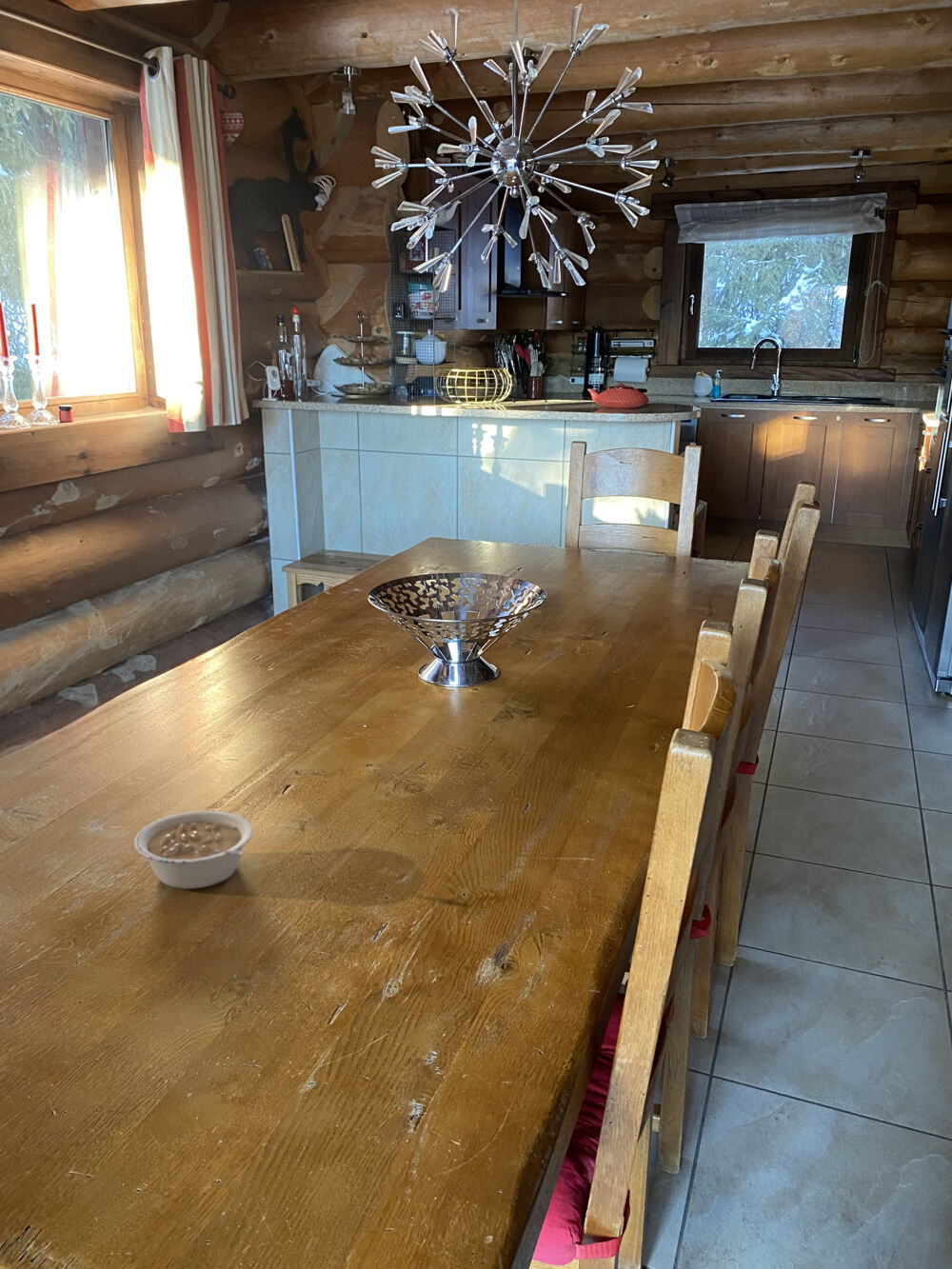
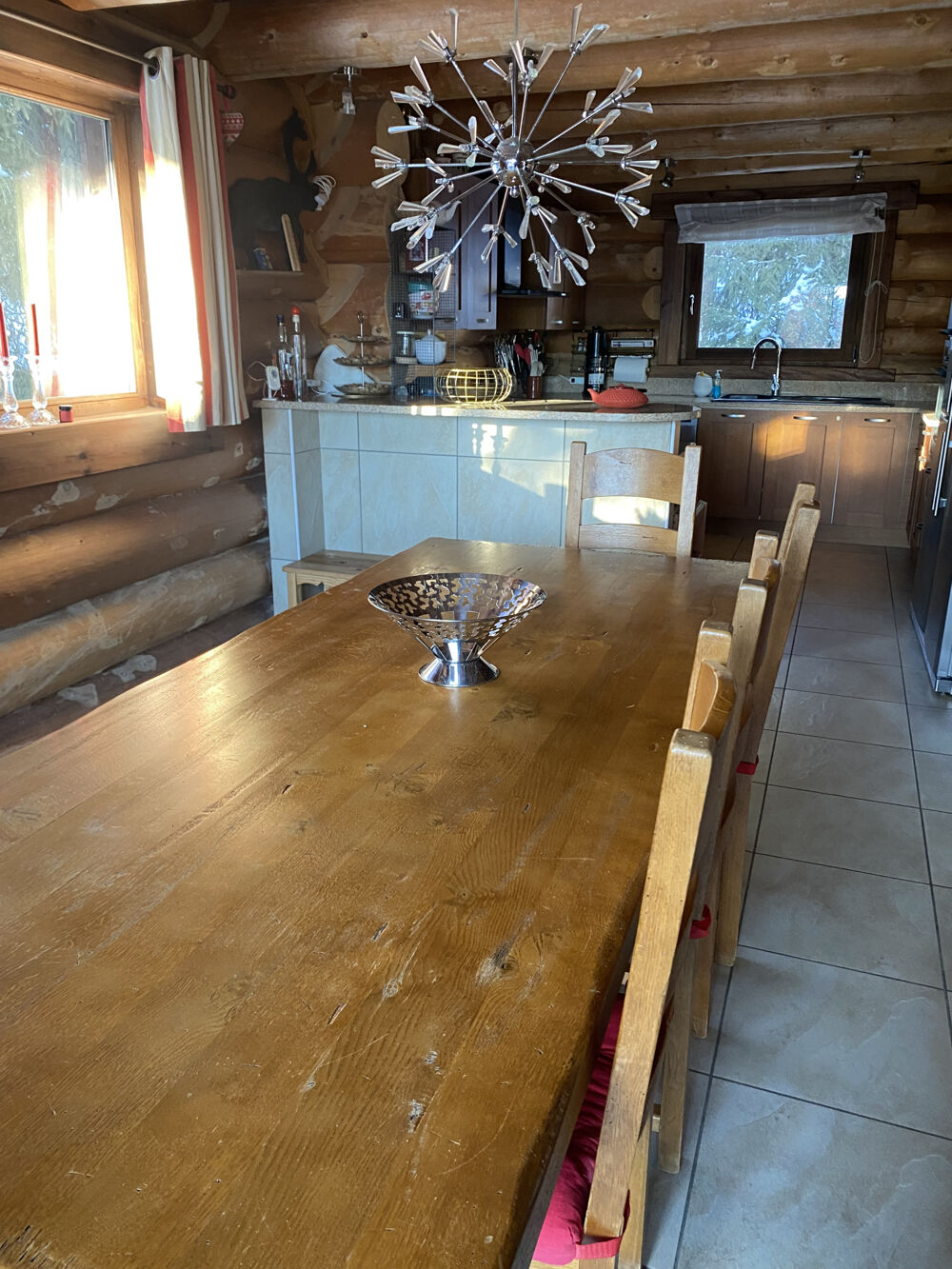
- legume [133,810,254,890]
